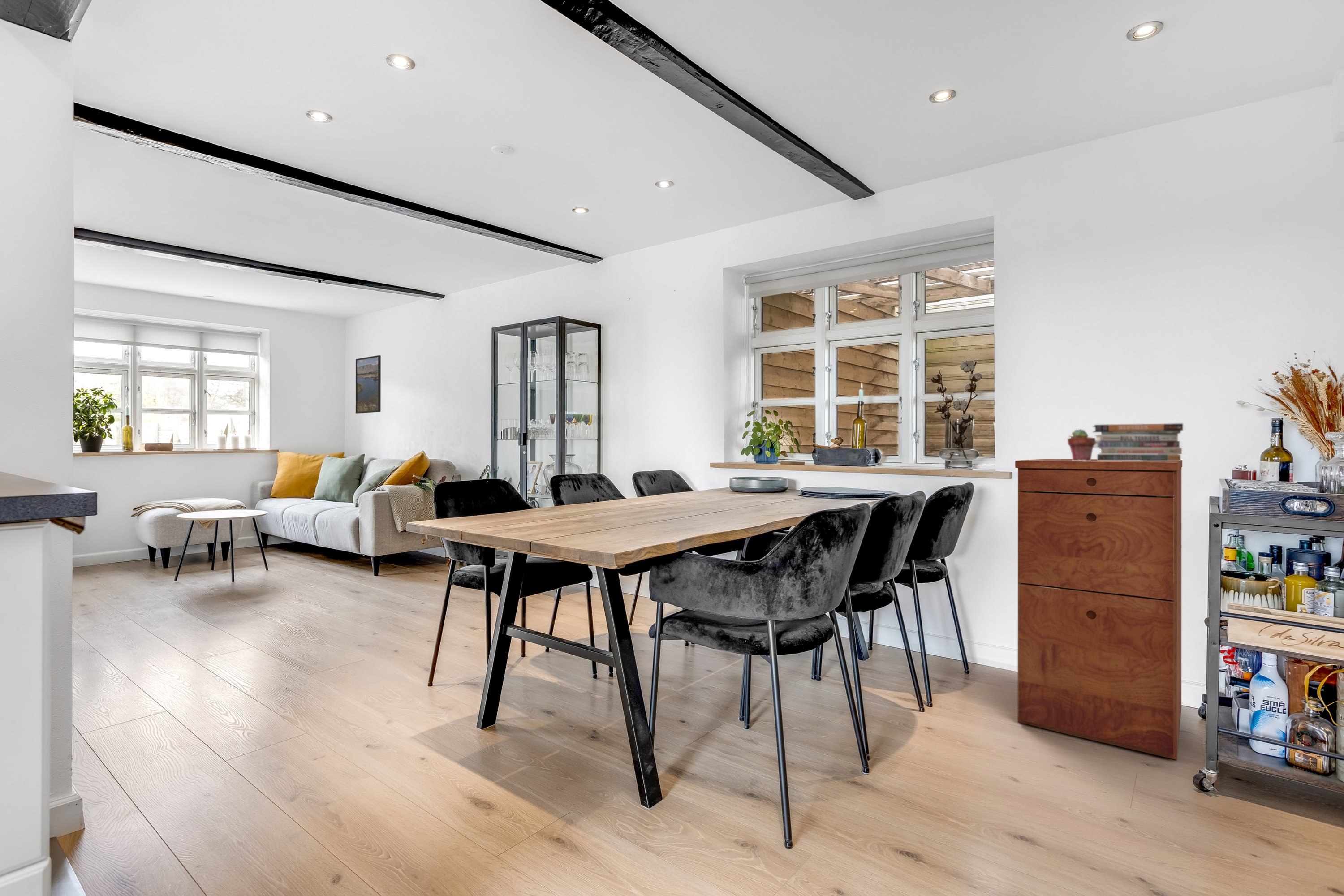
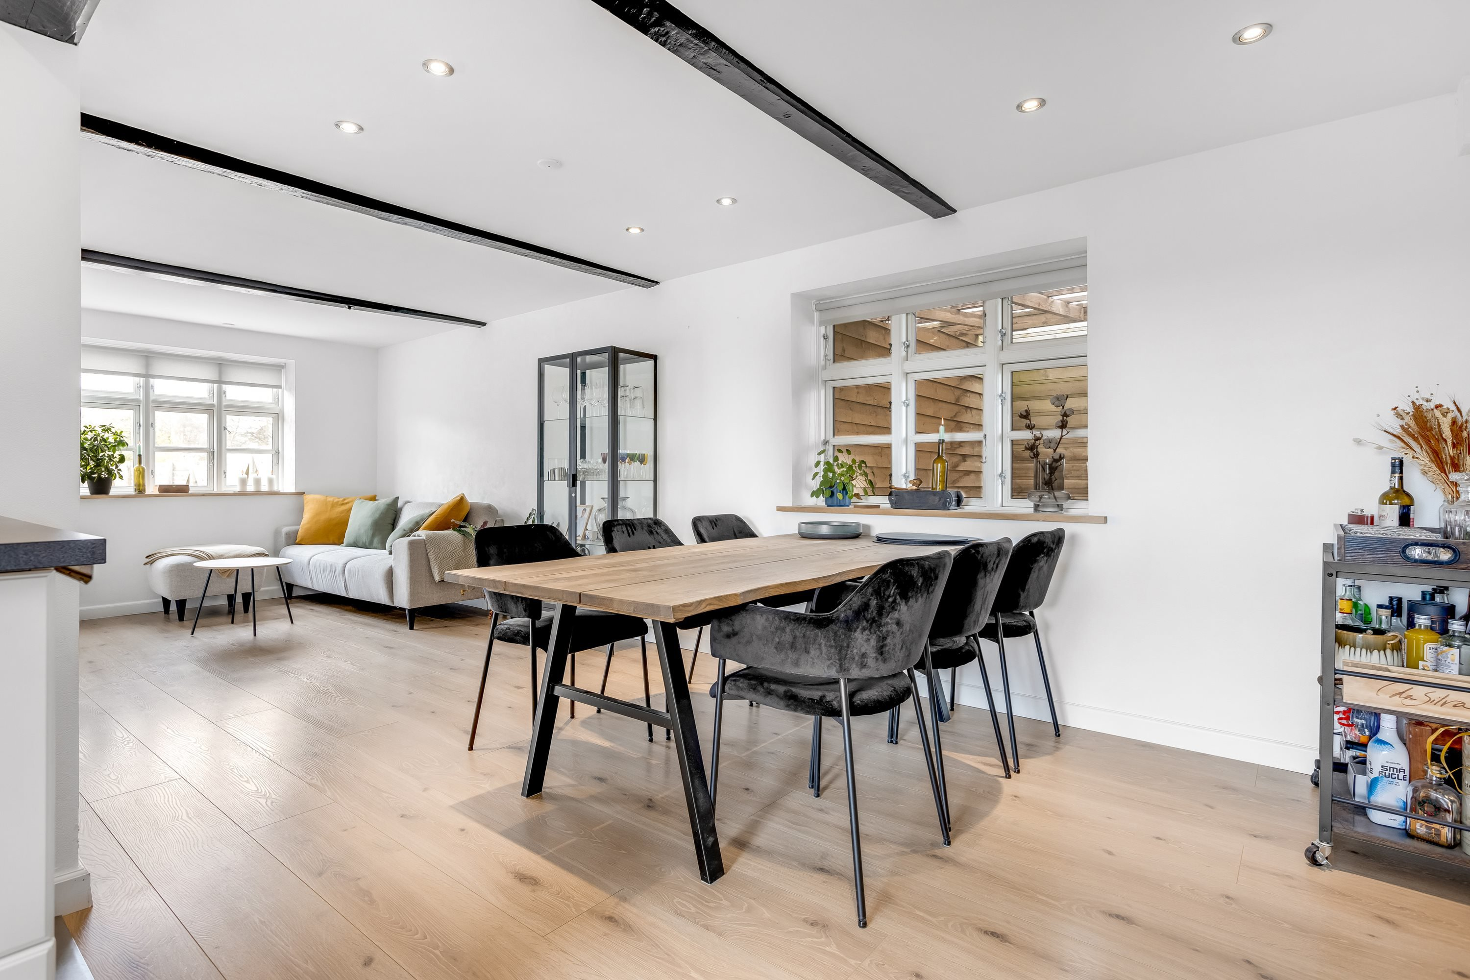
- book stack [1092,423,1184,461]
- potted succulent [1067,428,1096,461]
- filing cabinet [1015,458,1183,760]
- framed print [355,355,381,414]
